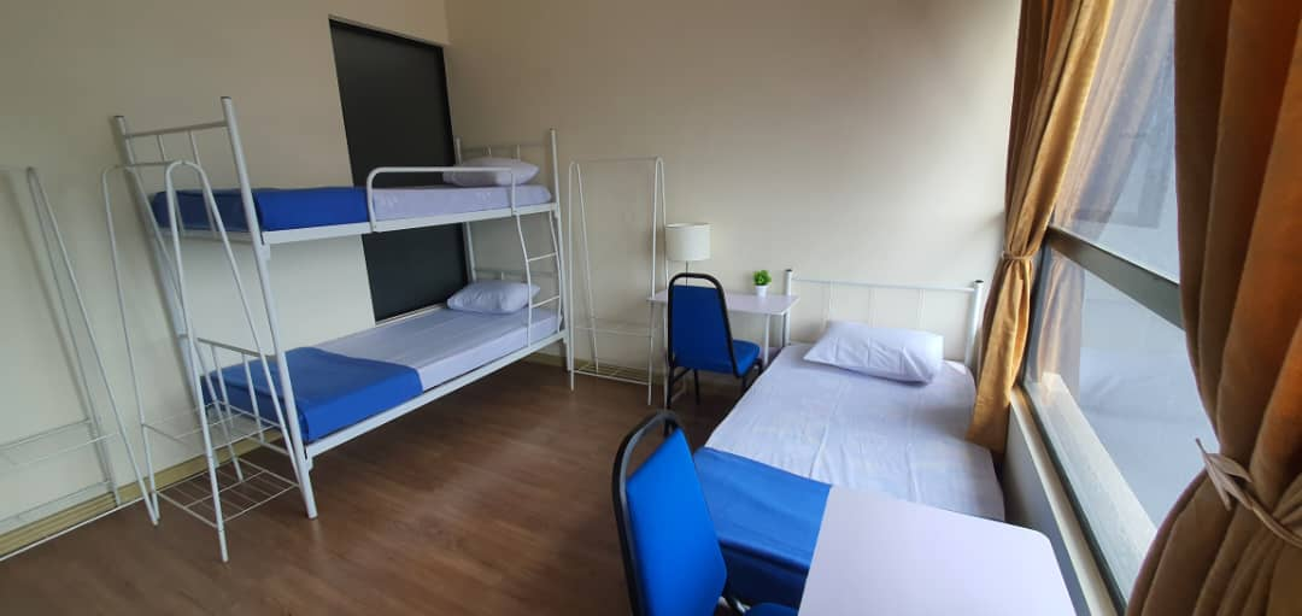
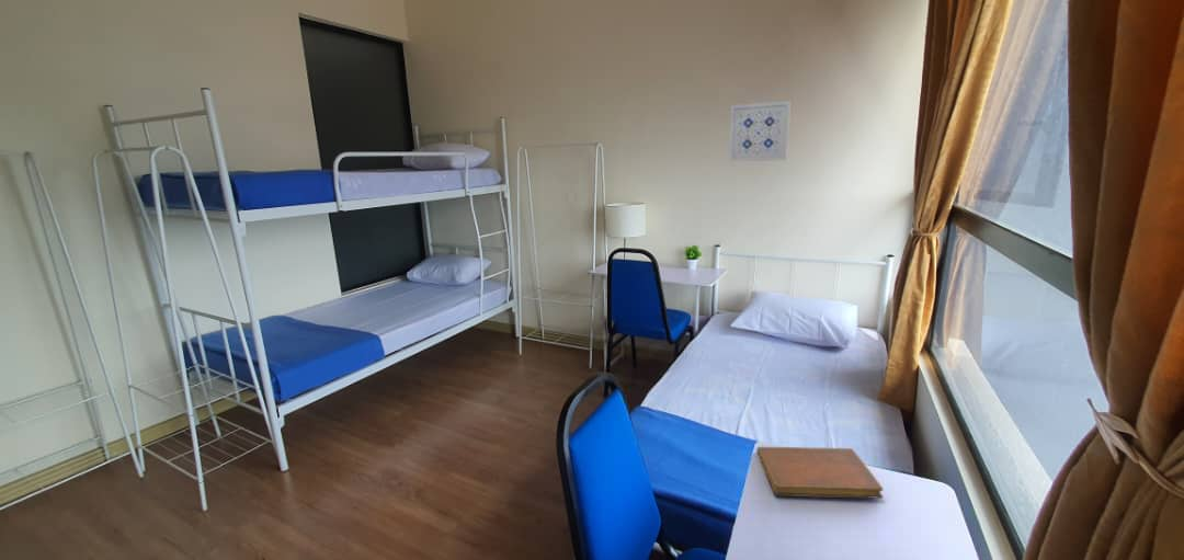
+ notebook [756,446,885,500]
+ wall art [728,100,792,163]
